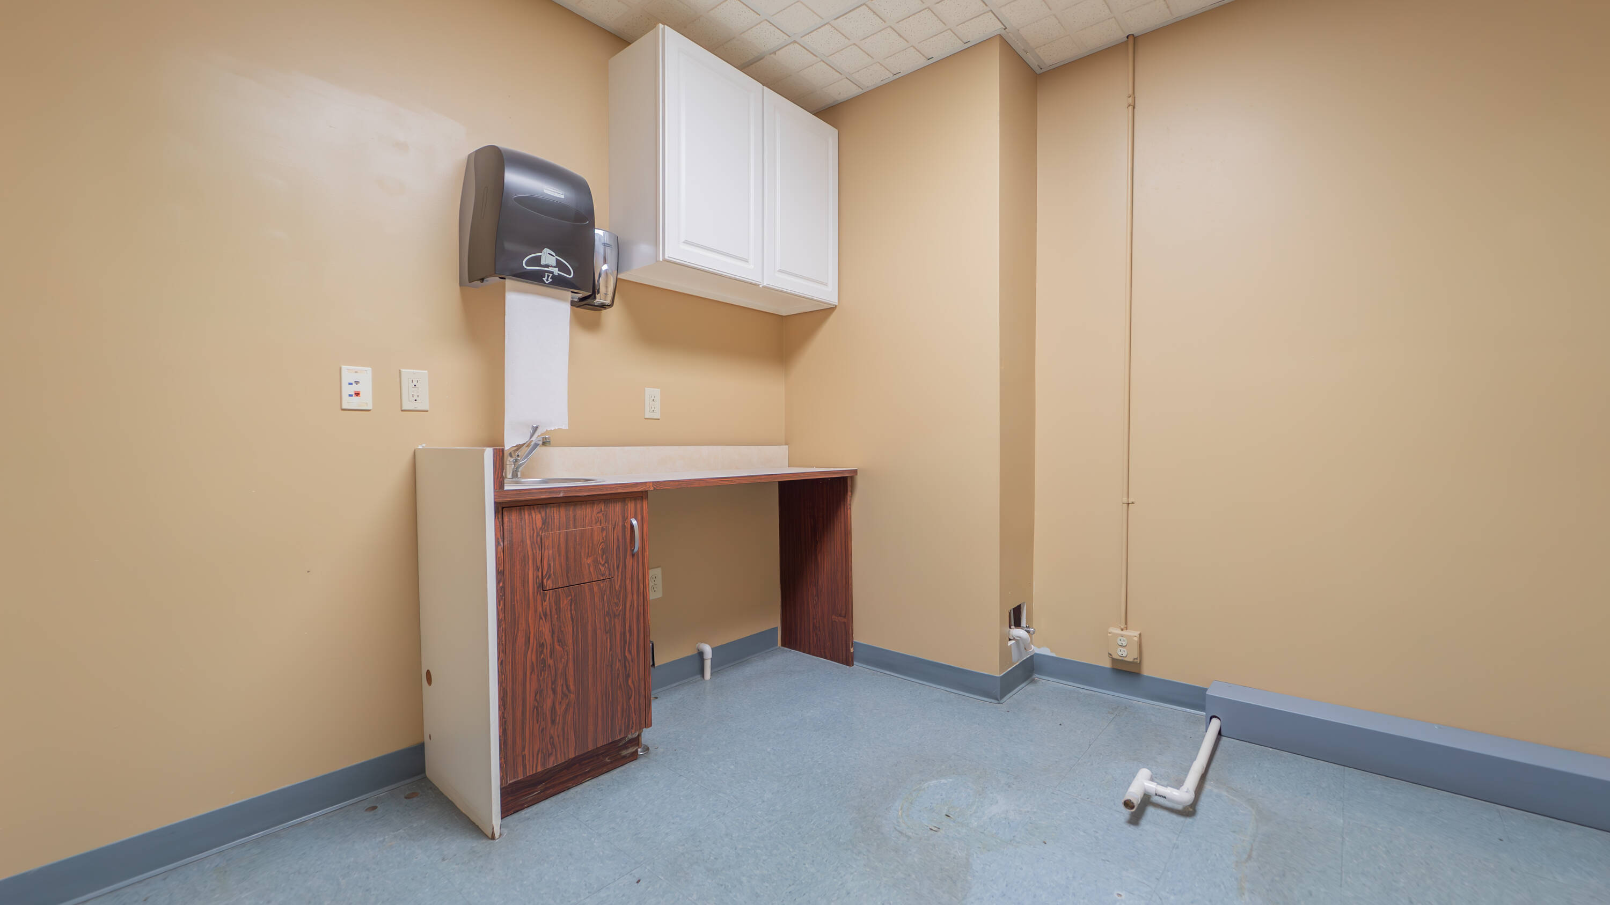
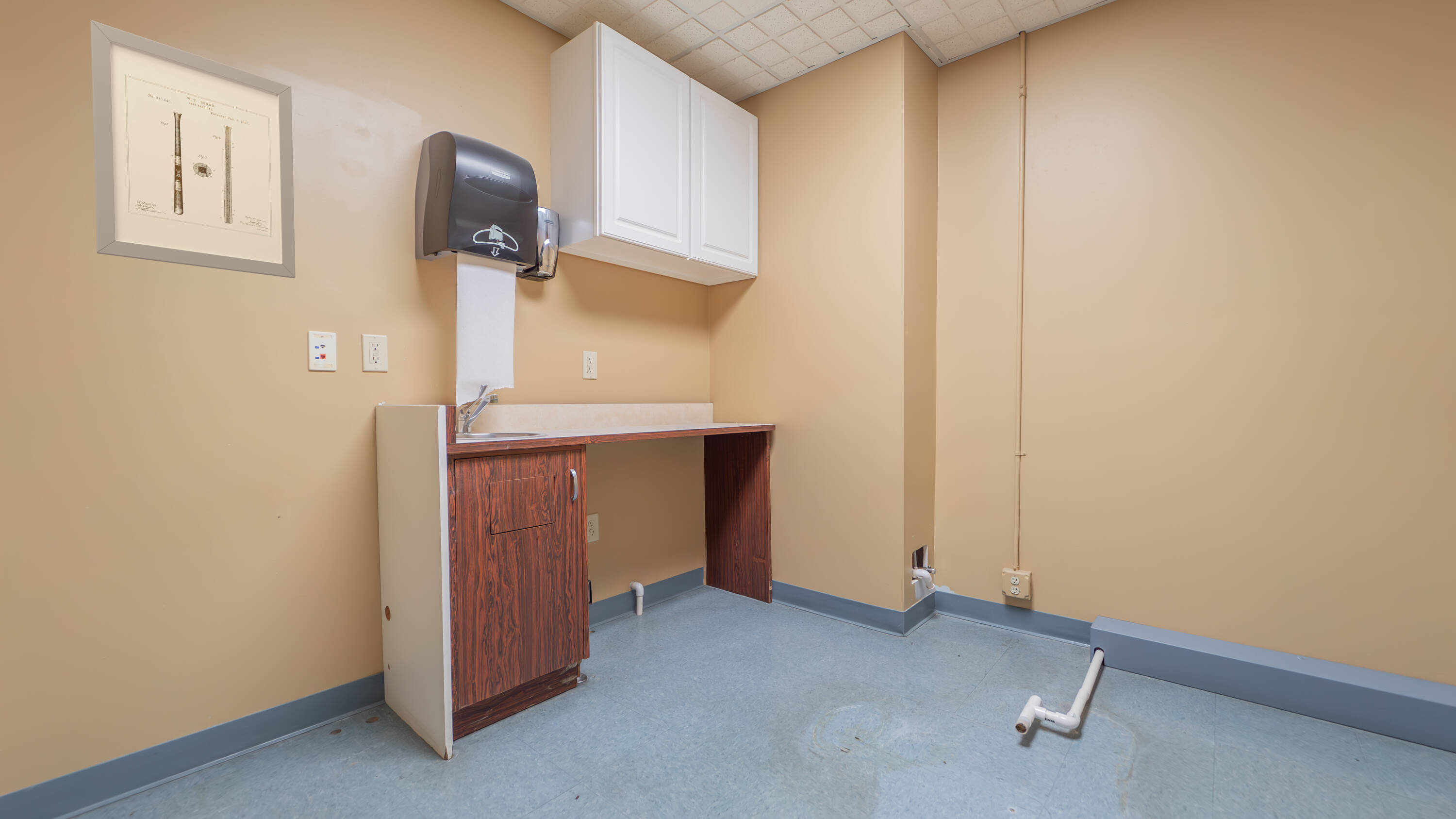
+ wall art [90,20,296,279]
